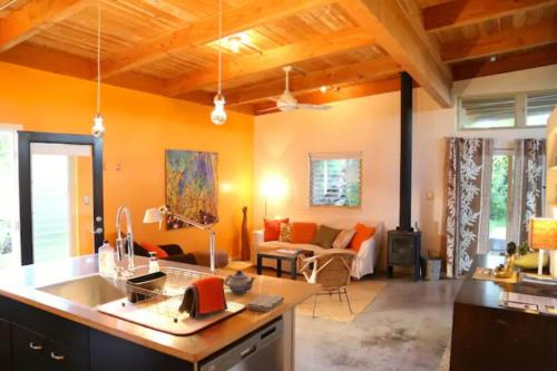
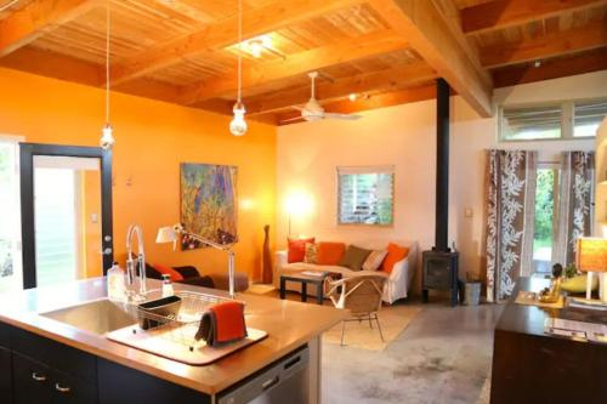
- teapot [223,269,256,295]
- washcloth [246,293,285,313]
